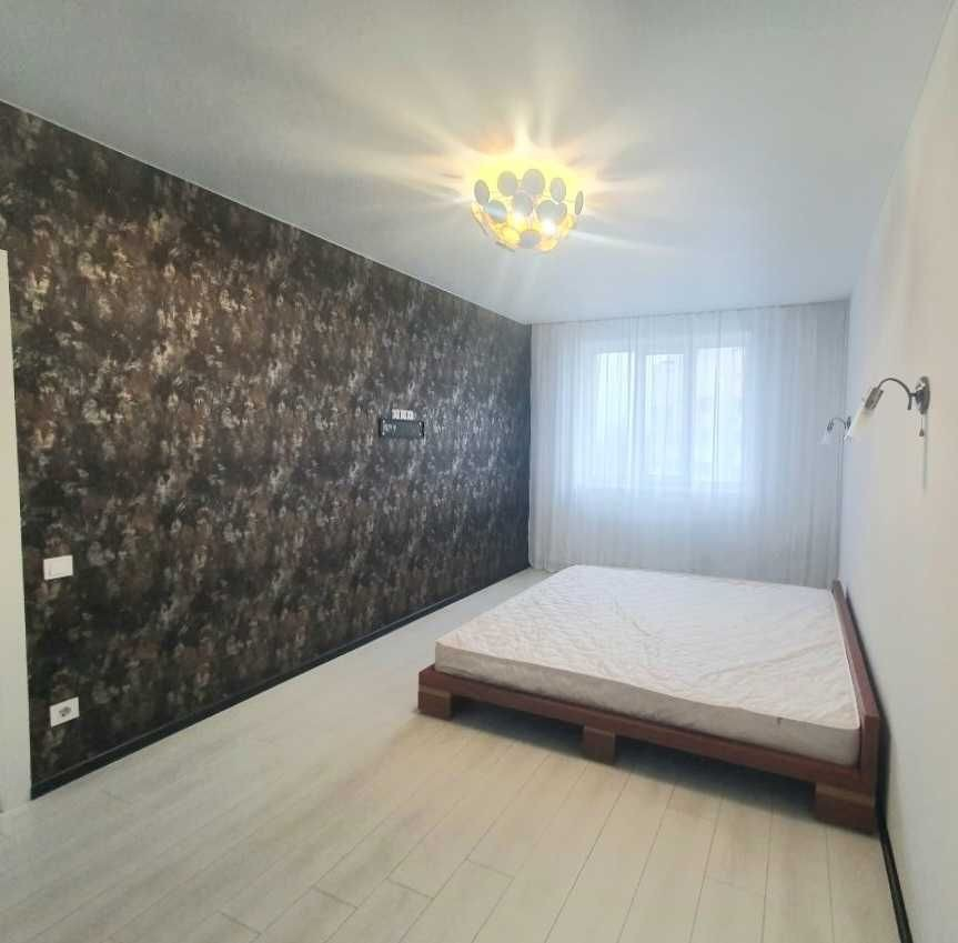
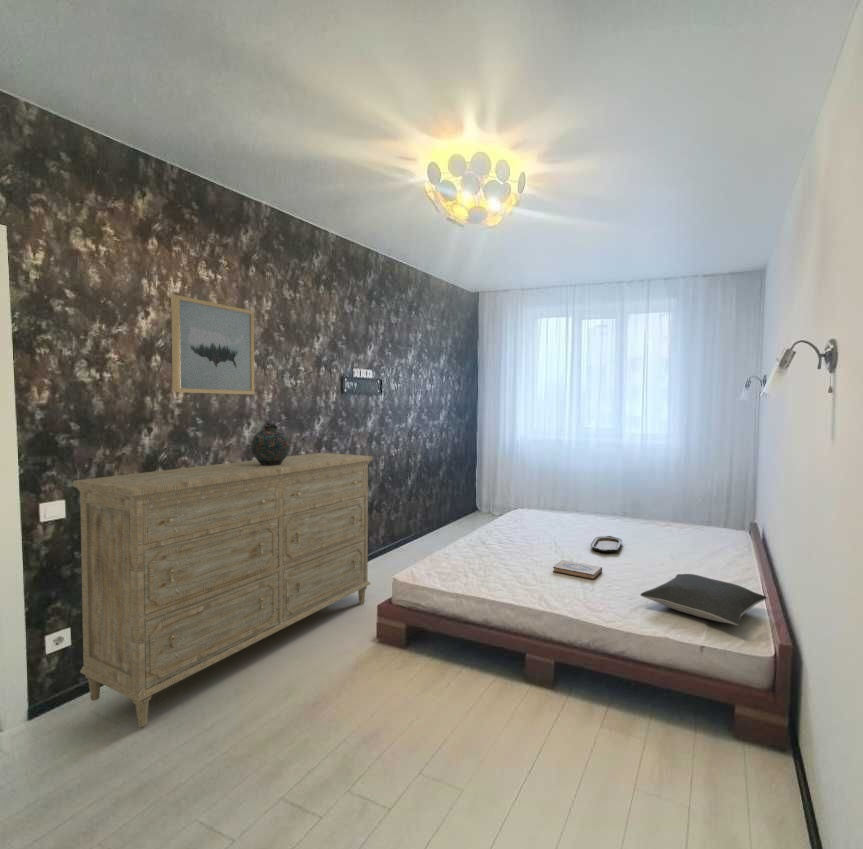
+ hardback book [552,559,603,581]
+ serving tray [590,535,623,553]
+ wall art [170,294,255,395]
+ snuff bottle [250,420,291,466]
+ pillow [639,573,768,626]
+ dresser [72,452,373,728]
